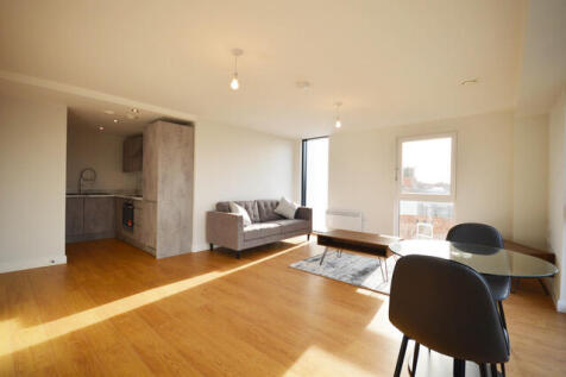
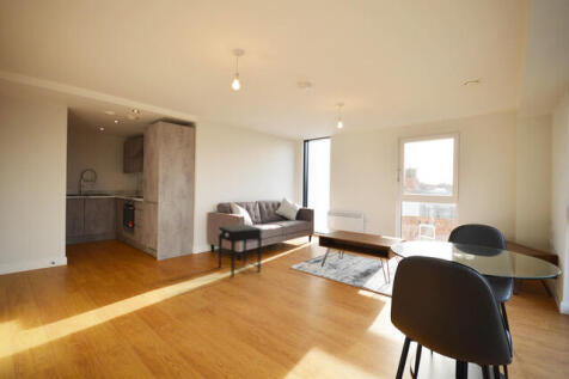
+ side table [216,224,263,277]
